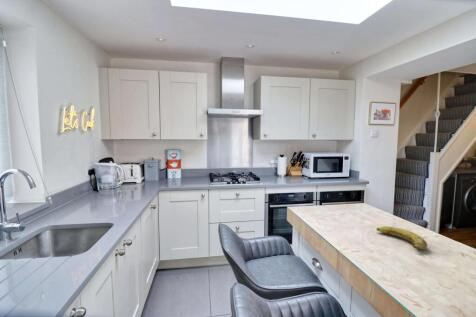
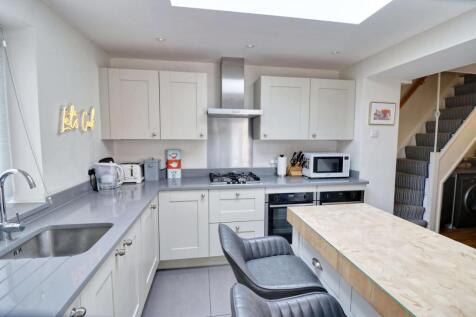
- banana [375,225,428,250]
